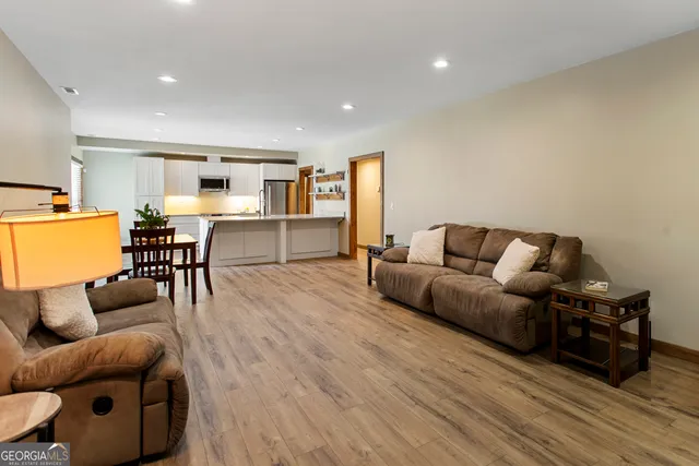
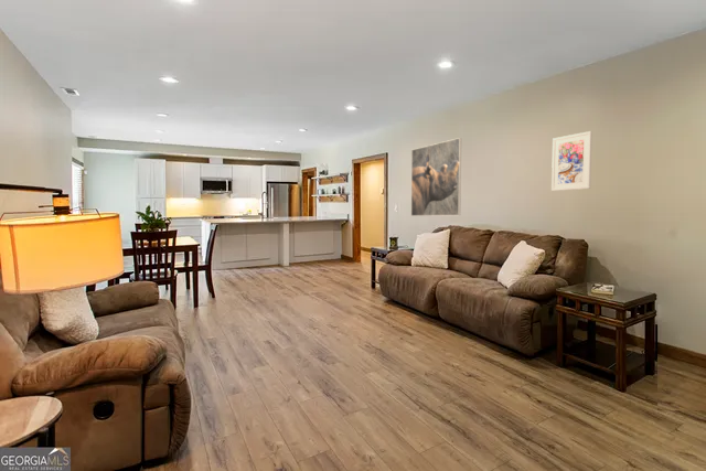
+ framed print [550,130,593,192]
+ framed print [410,137,462,217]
